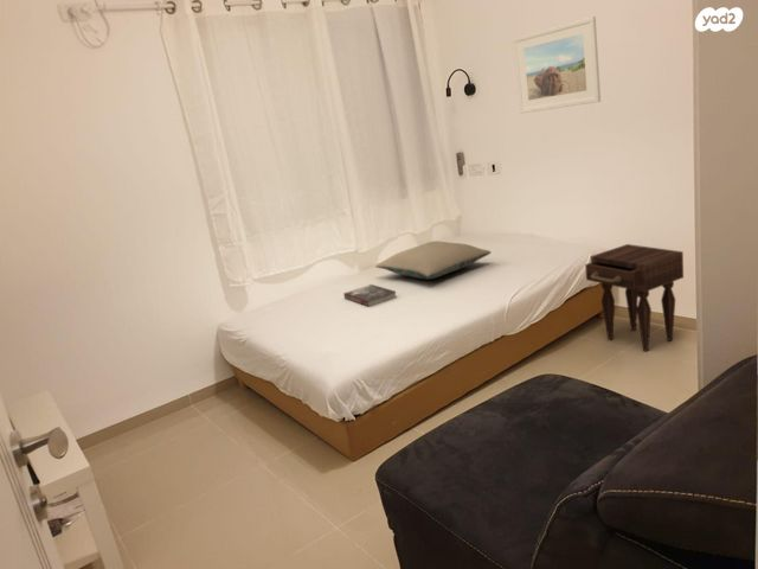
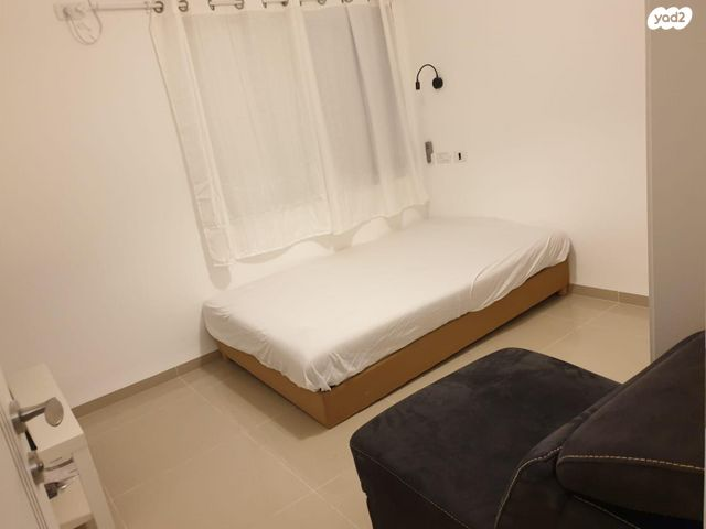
- book [342,283,398,308]
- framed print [512,15,602,115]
- nightstand [584,243,685,353]
- pillow [374,239,492,280]
